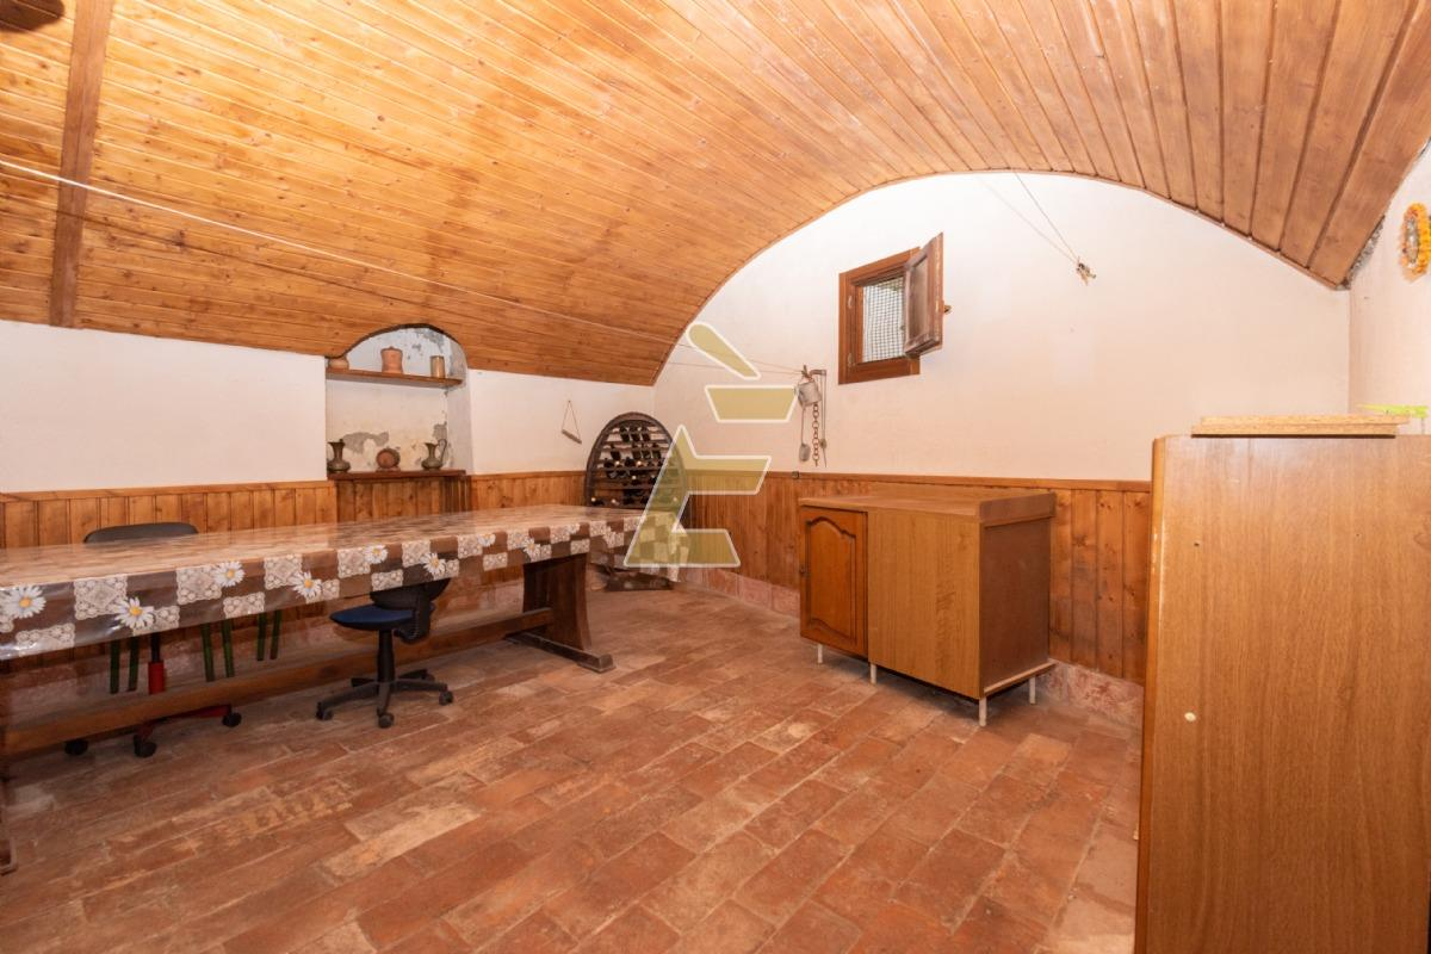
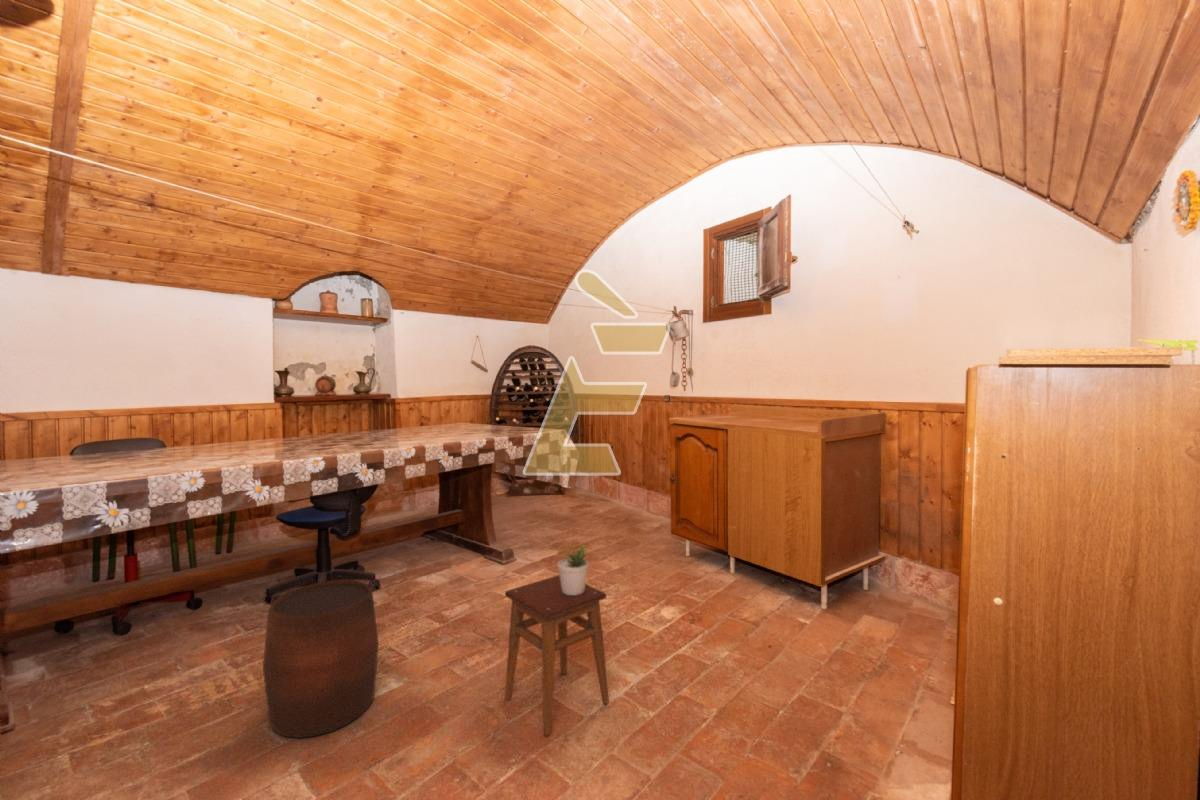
+ stool [262,579,380,739]
+ stool [504,574,610,737]
+ potted plant [556,541,591,595]
